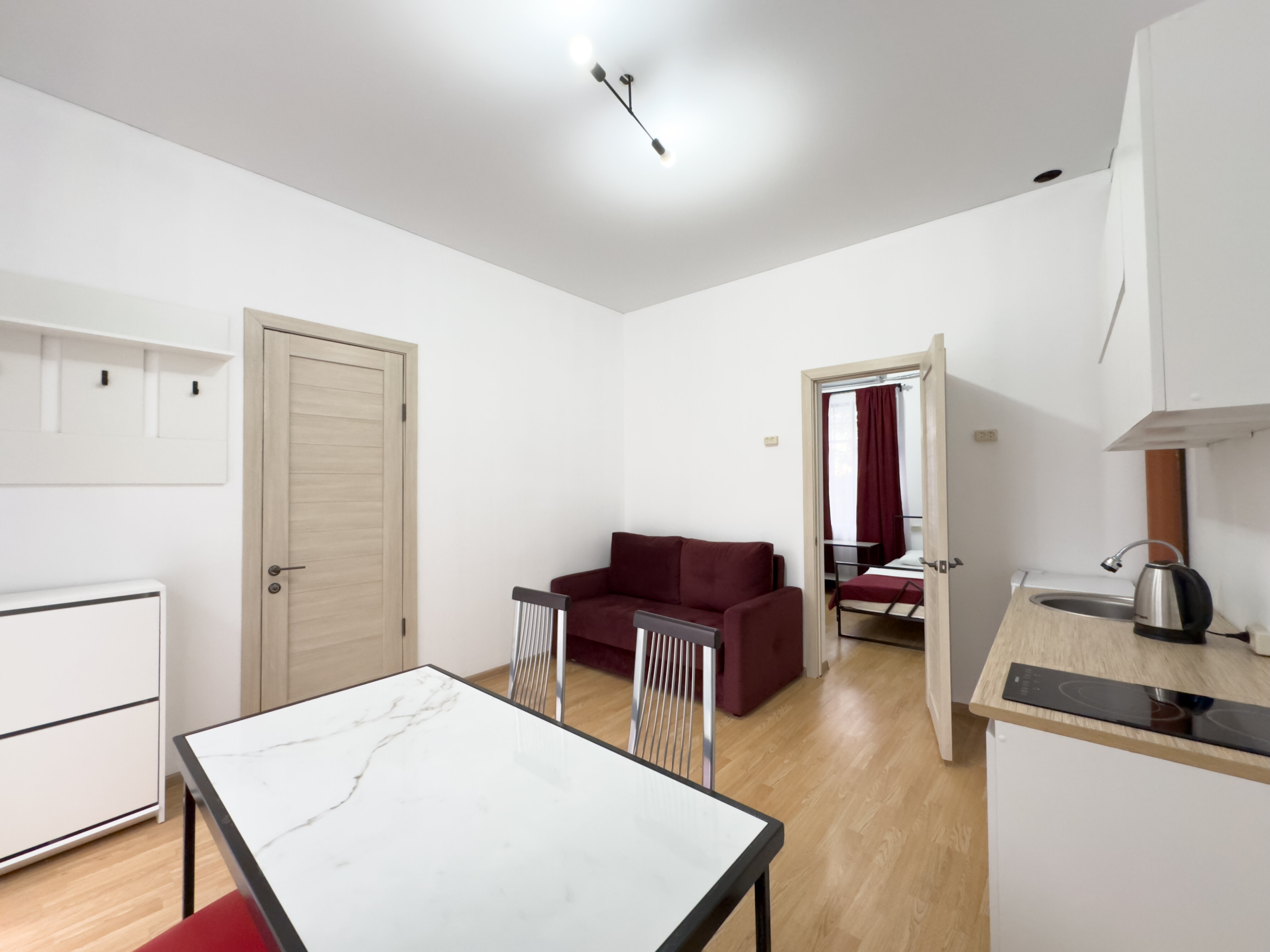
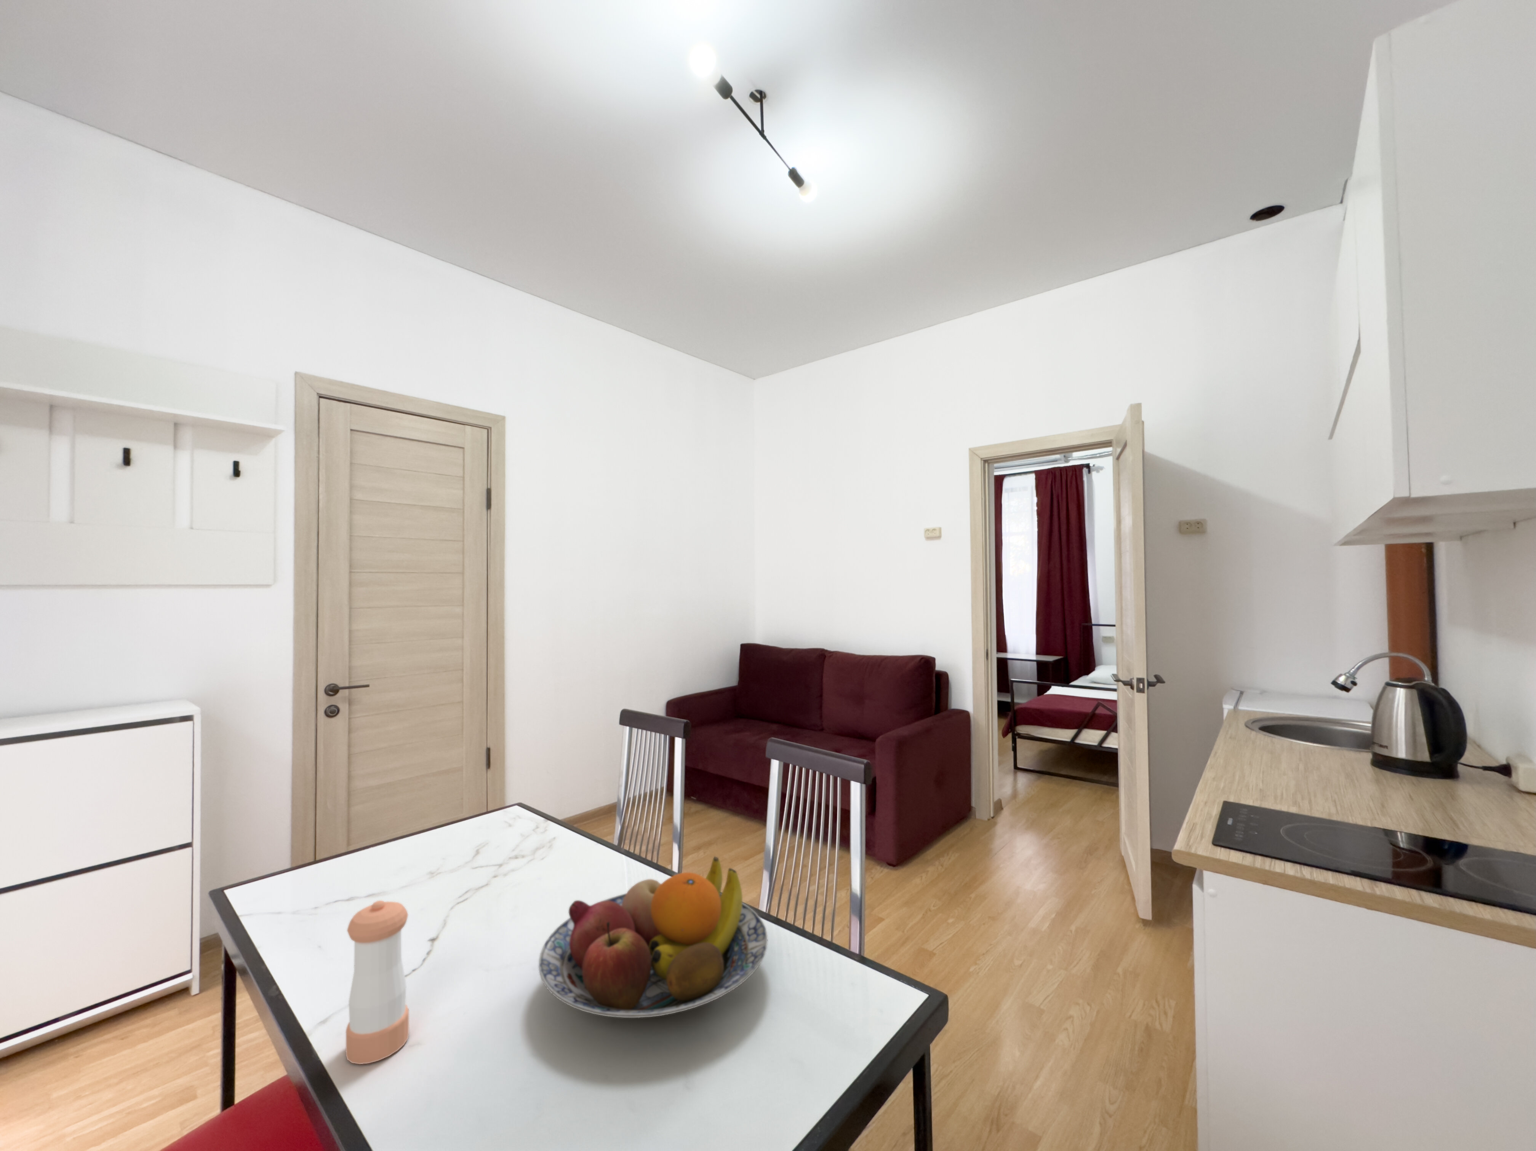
+ fruit bowl [538,856,768,1018]
+ pepper shaker [346,901,409,1065]
